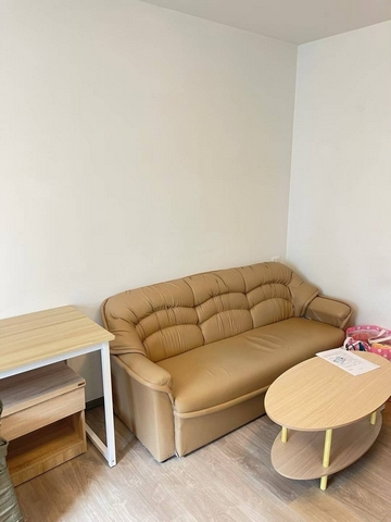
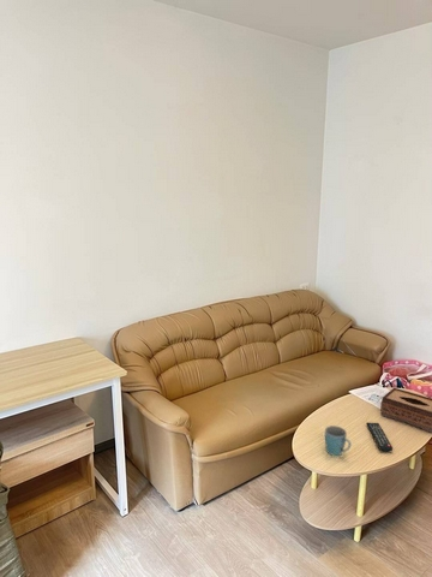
+ mug [324,424,353,457]
+ remote control [366,421,394,453]
+ tissue box [379,387,432,434]
